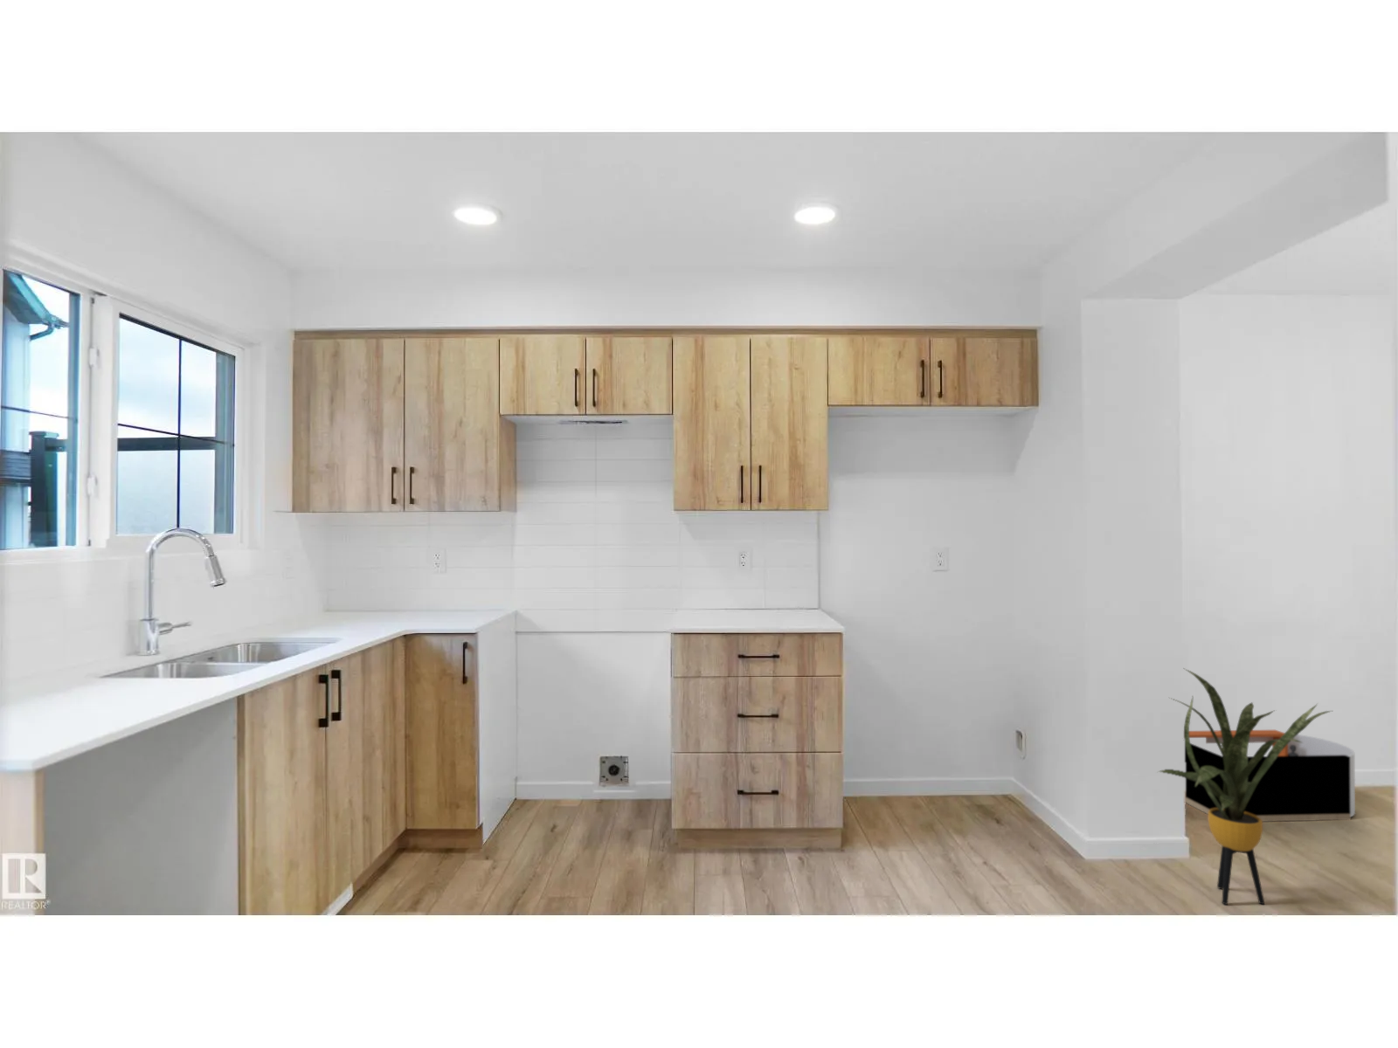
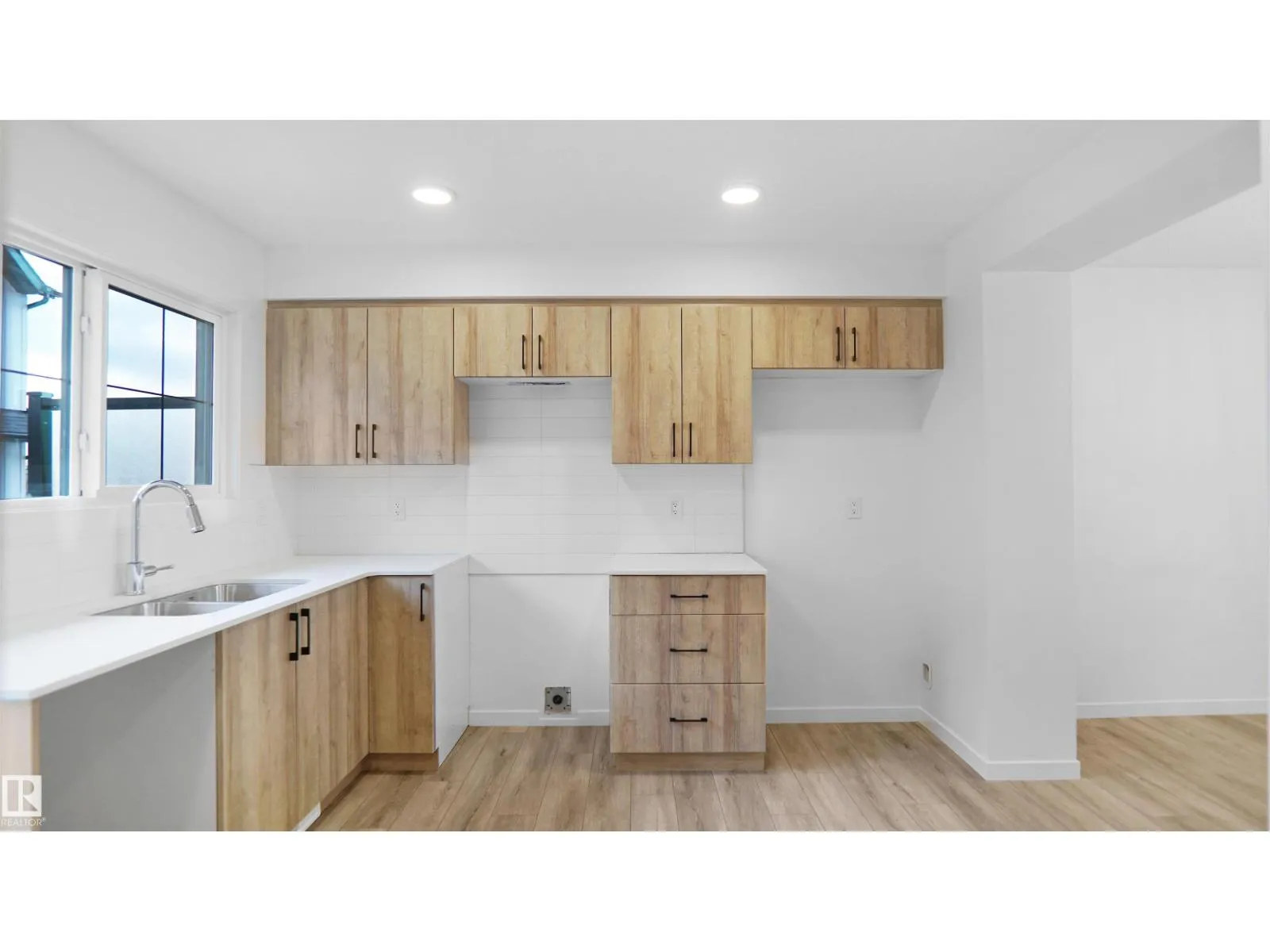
- storage bin [1184,729,1356,822]
- house plant [1155,668,1332,906]
